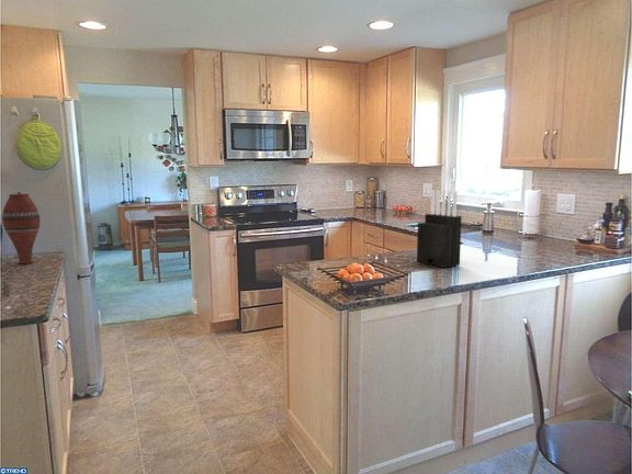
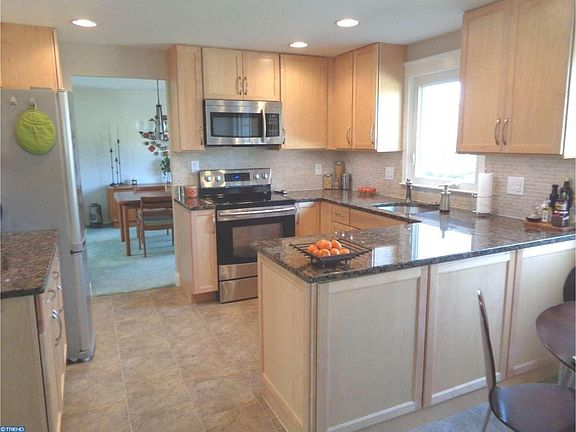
- knife block [416,189,463,269]
- vase [1,191,42,264]
